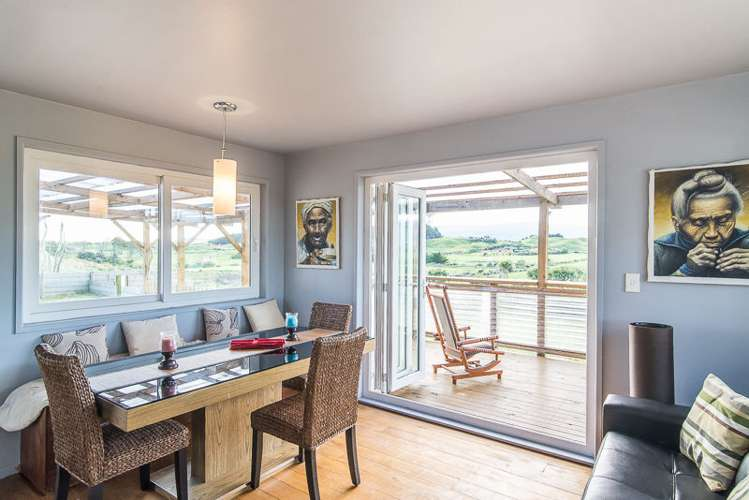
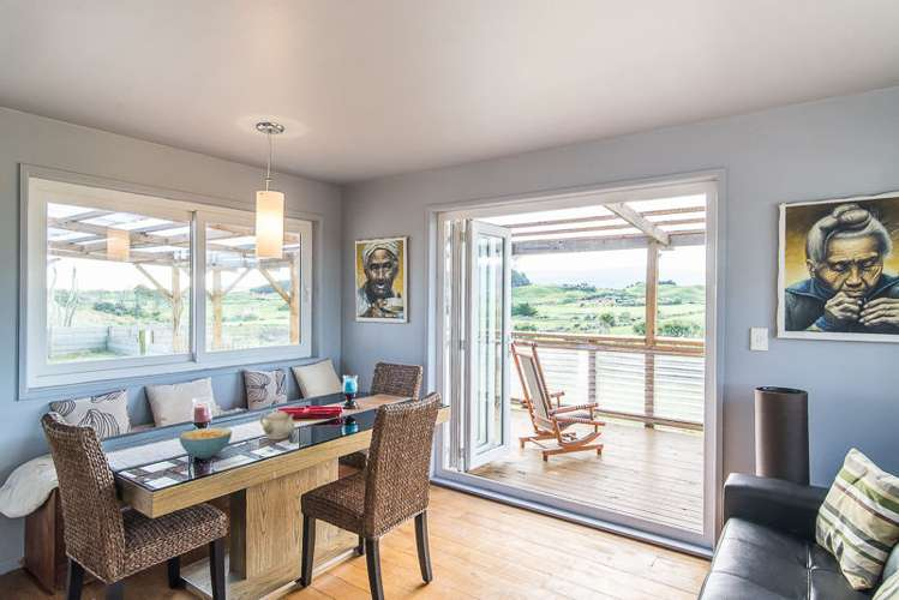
+ teapot [259,408,296,440]
+ cereal bowl [178,426,233,460]
